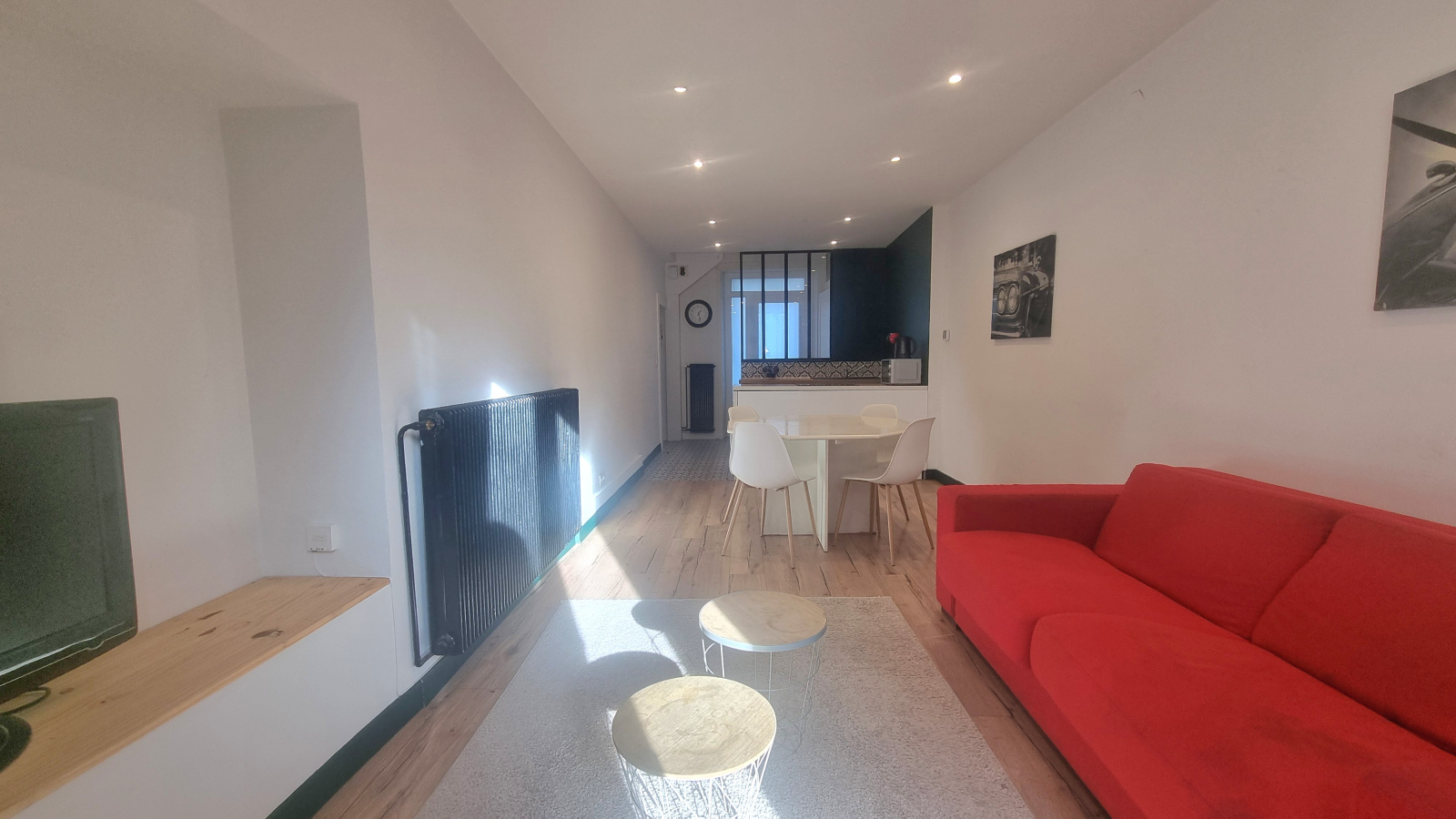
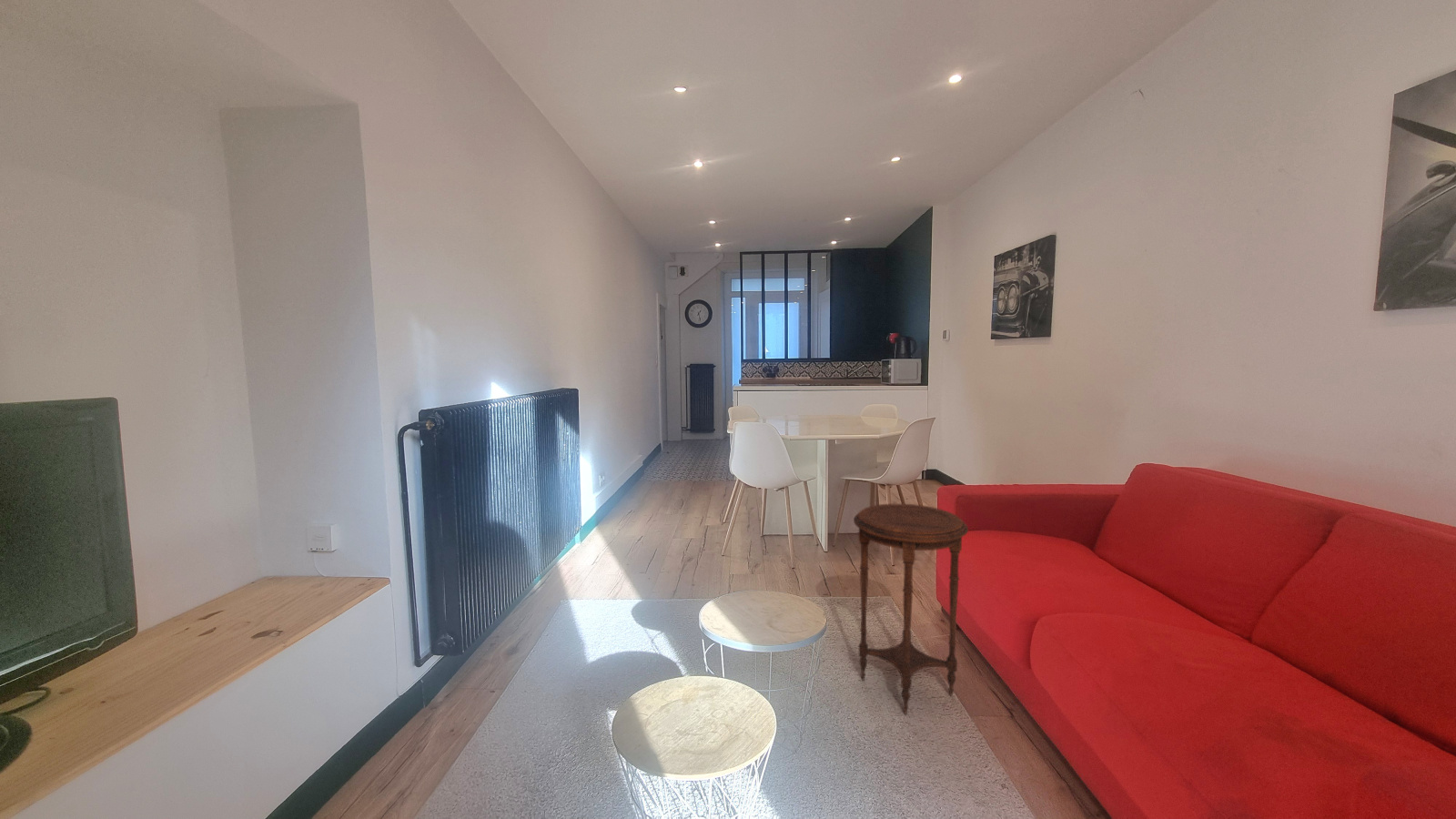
+ side table [853,502,969,715]
